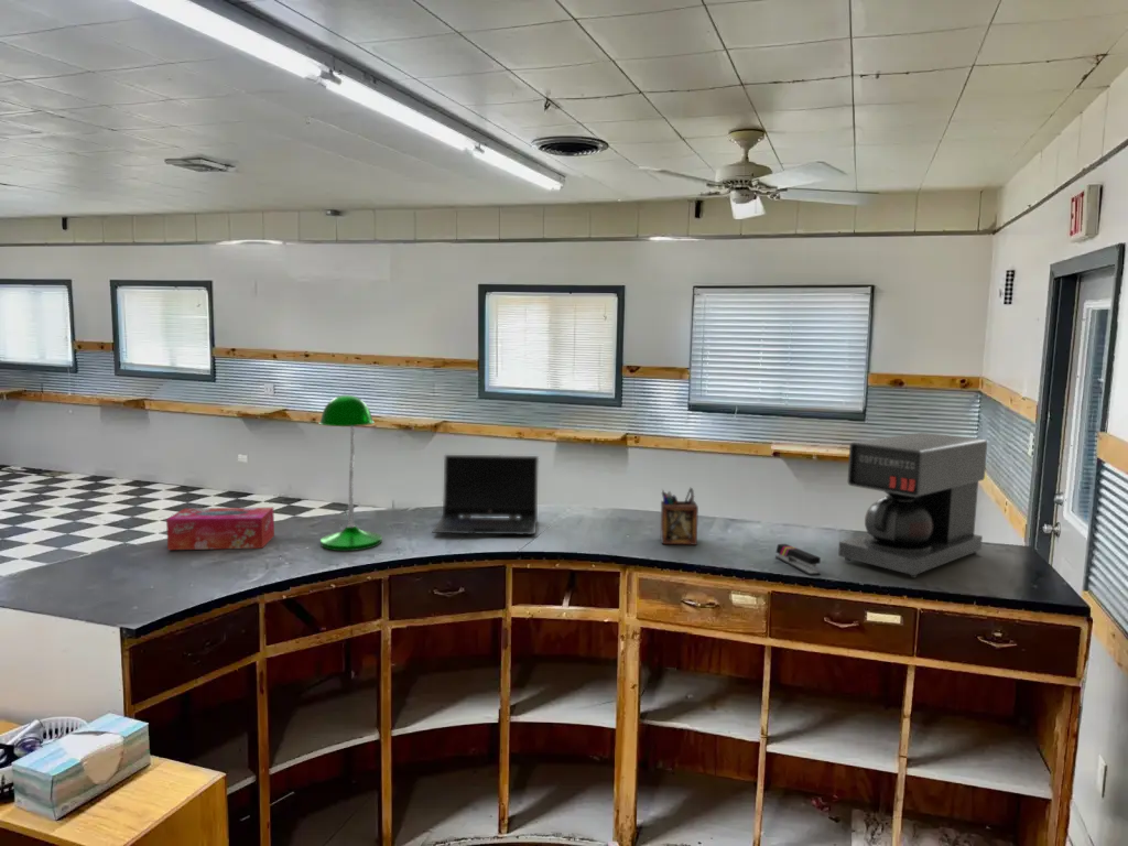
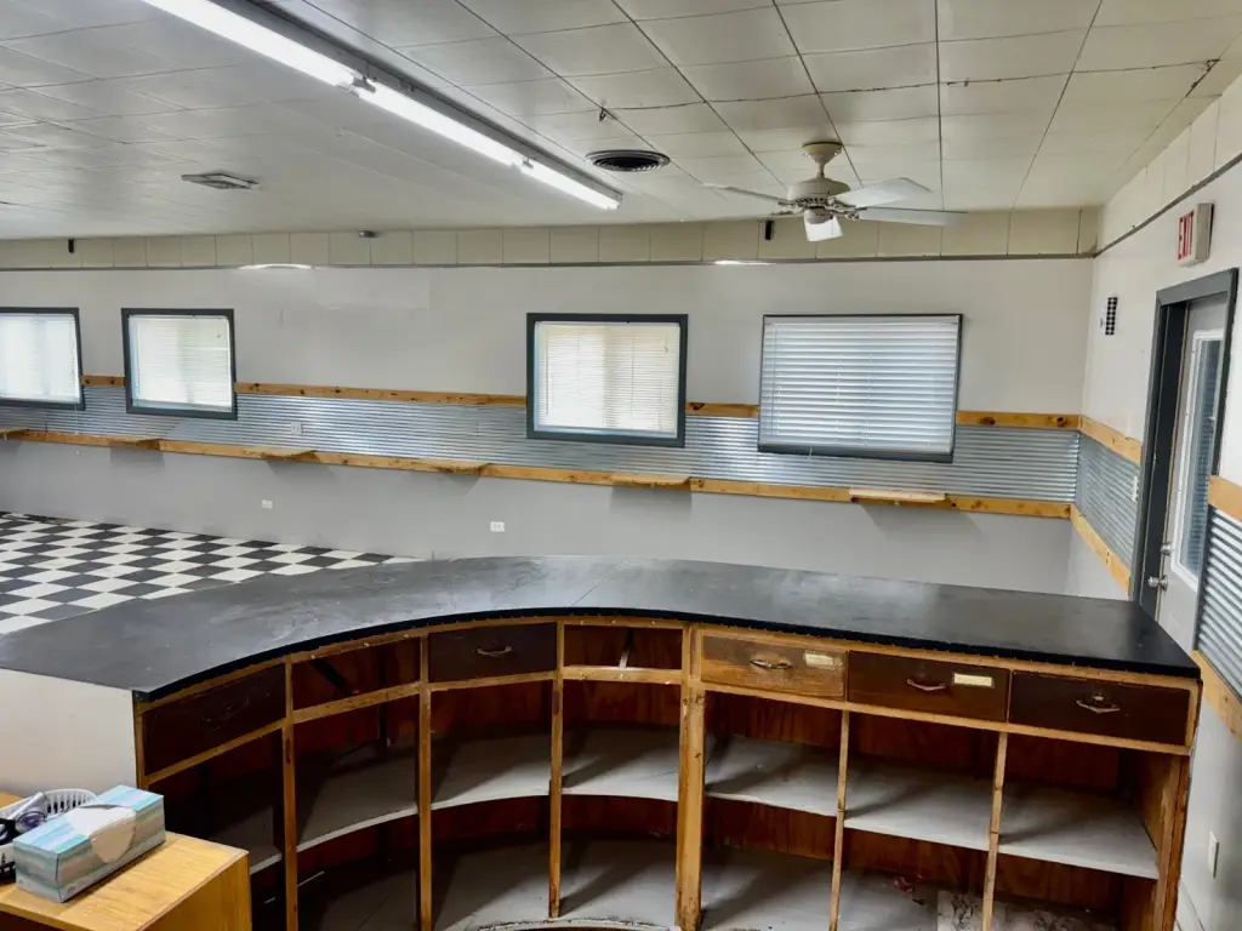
- coffee maker [837,432,988,578]
- tissue box [165,507,275,551]
- laptop computer [431,454,540,535]
- desk lamp [317,393,383,552]
- desk organizer [660,487,699,546]
- stapler [774,543,822,576]
